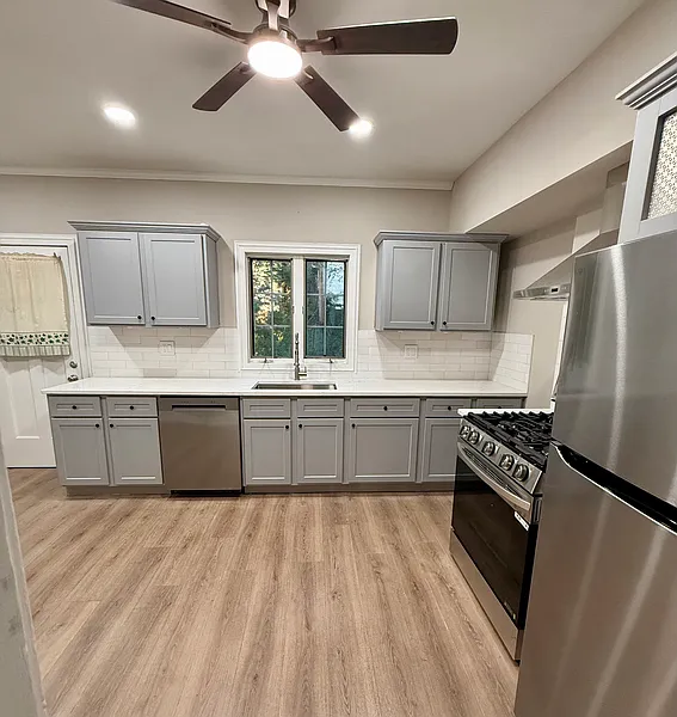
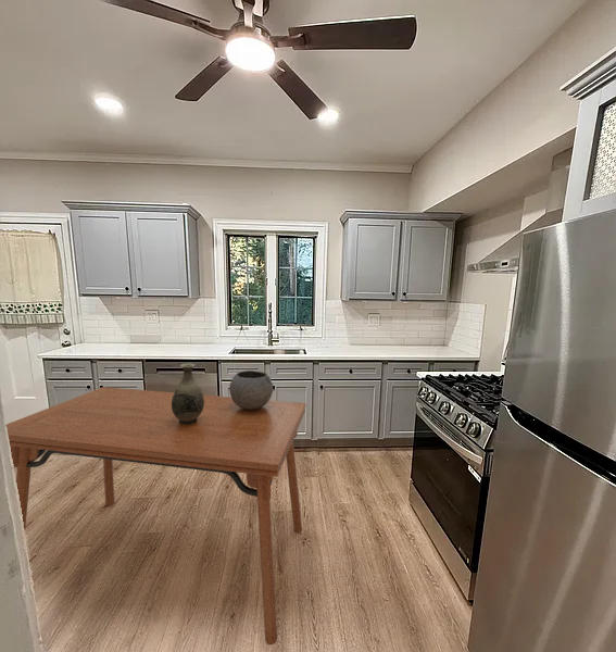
+ vase [172,363,204,425]
+ dining table [5,386,307,645]
+ bowl [228,369,274,410]
